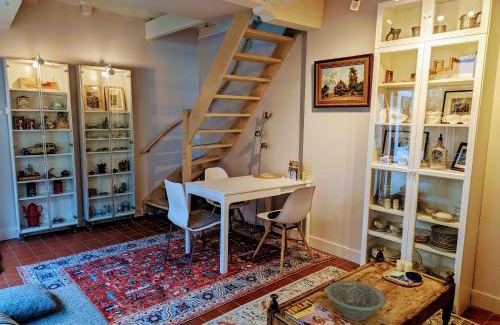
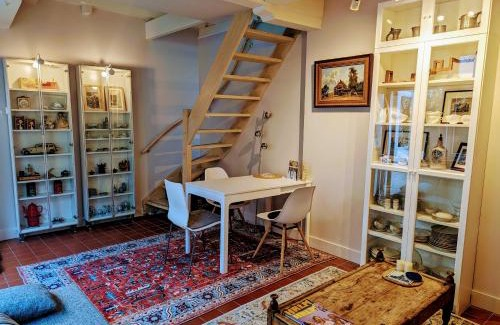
- decorative bowl [326,280,387,322]
